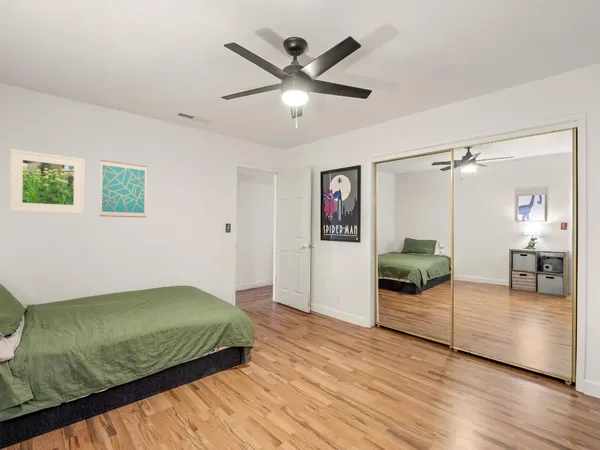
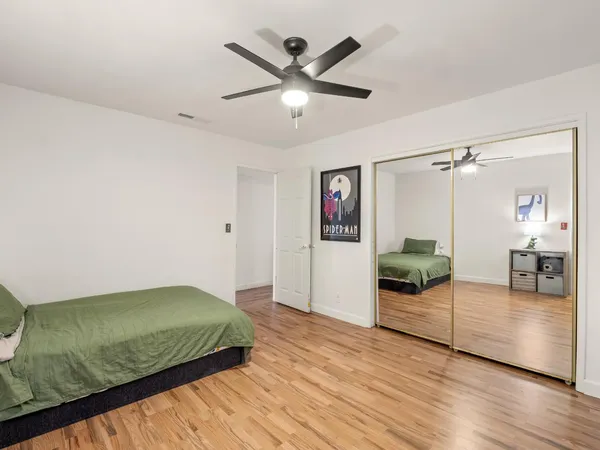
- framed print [8,148,85,215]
- wall art [99,159,148,218]
